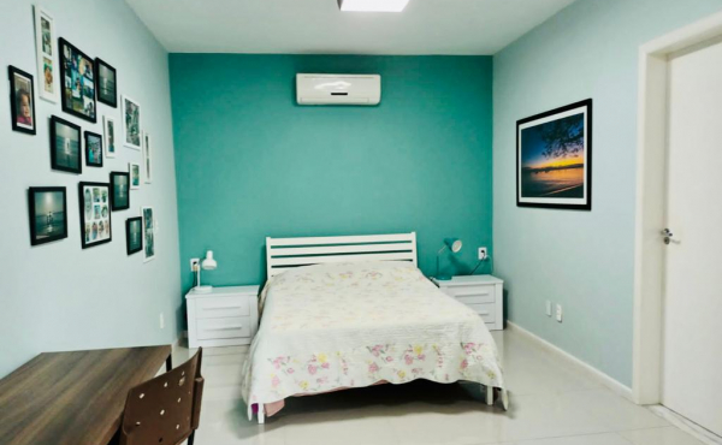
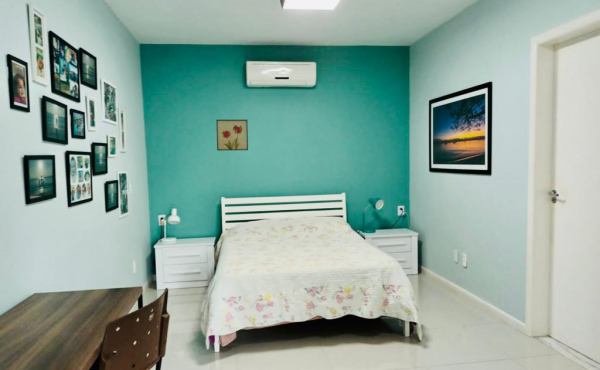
+ wall art [215,119,249,151]
